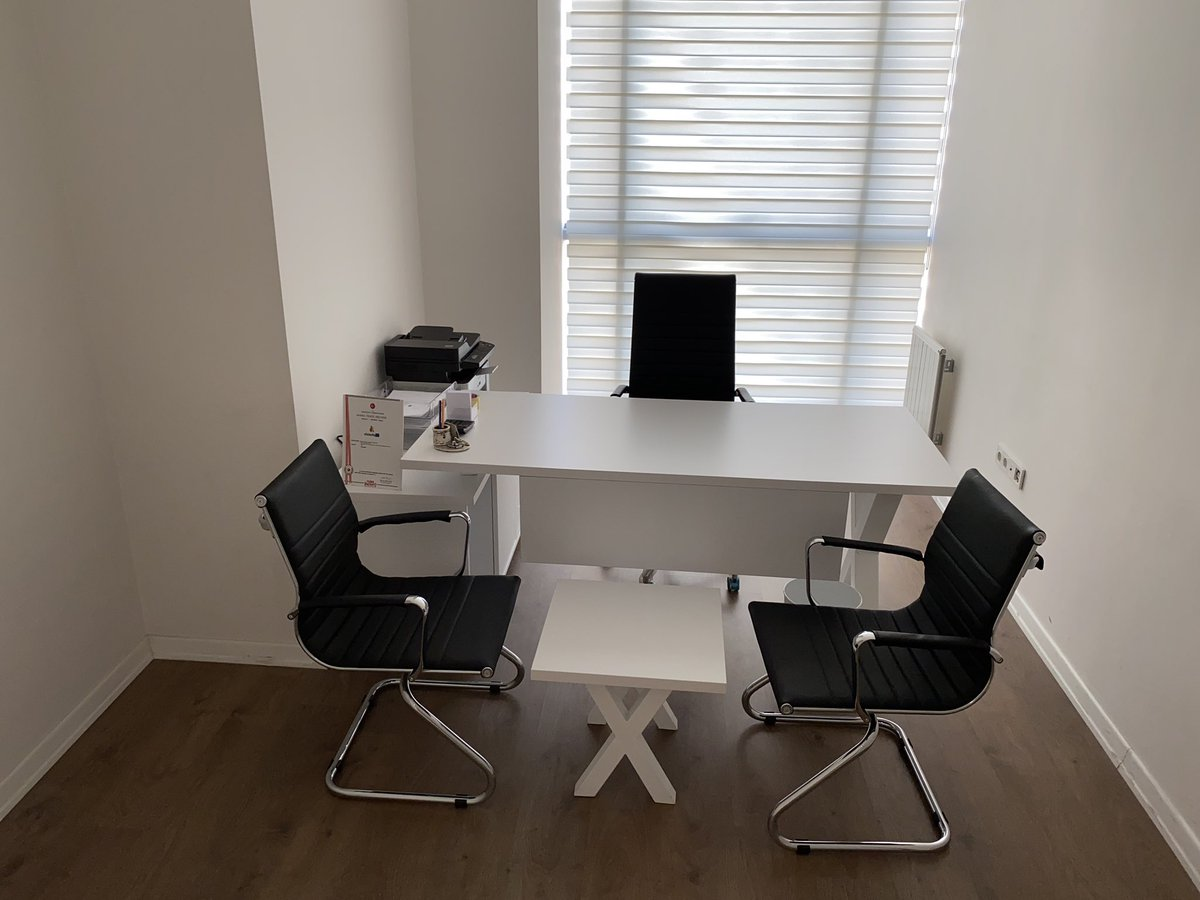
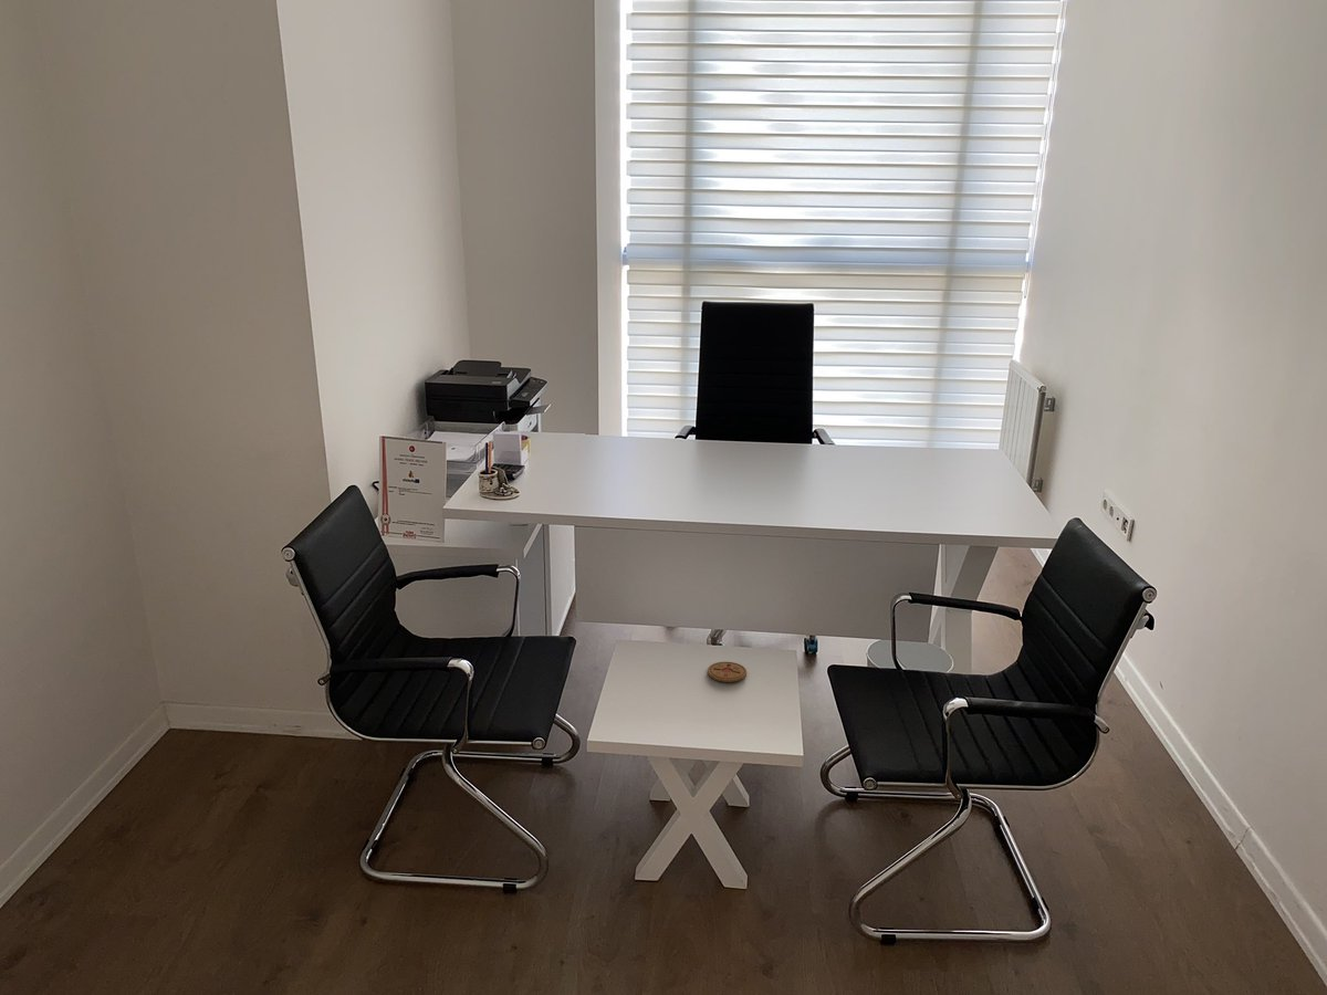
+ coaster [707,661,748,683]
